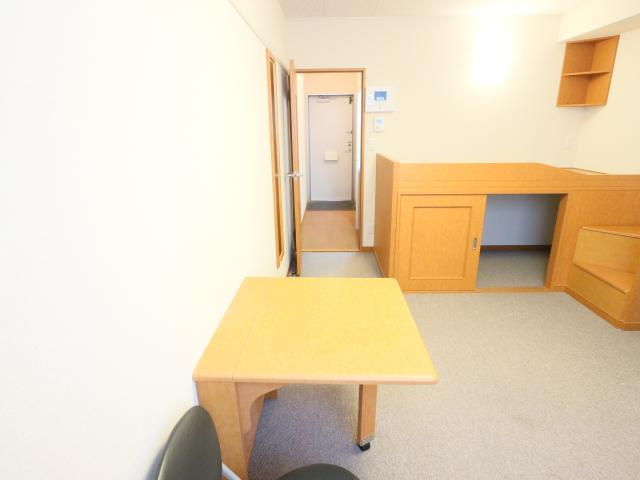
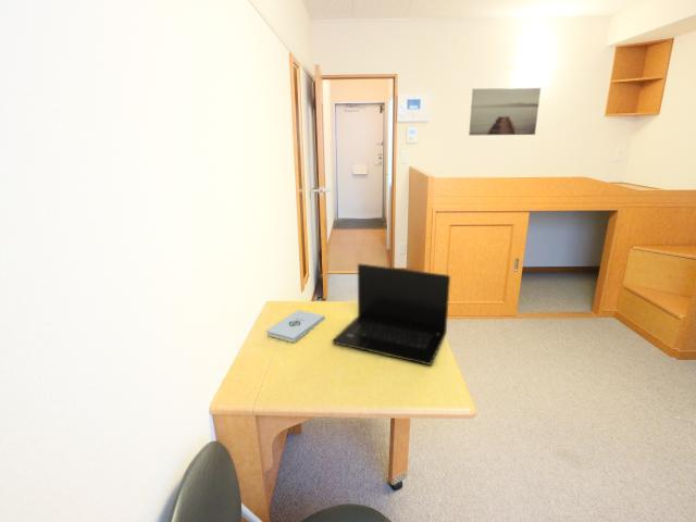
+ wall art [468,87,542,136]
+ notepad [266,310,325,344]
+ laptop [331,262,451,366]
